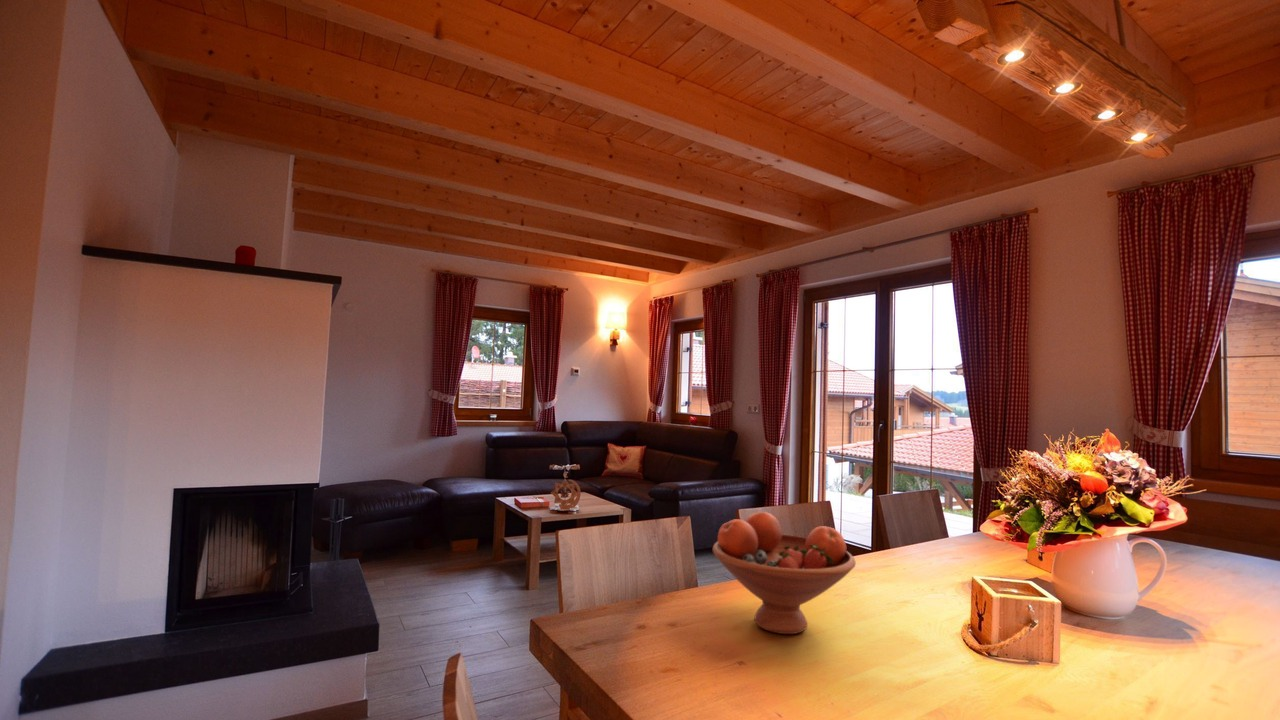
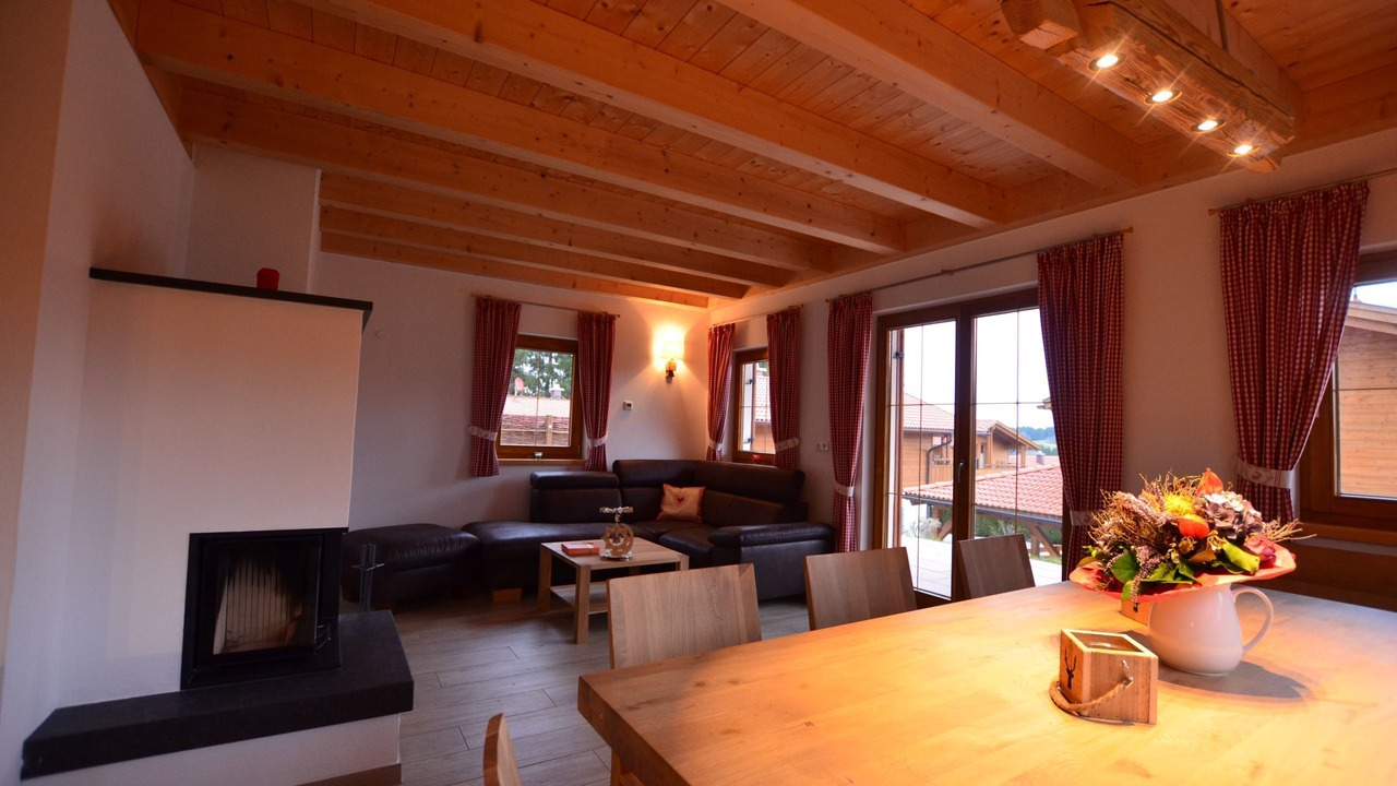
- fruit bowl [712,511,857,635]
